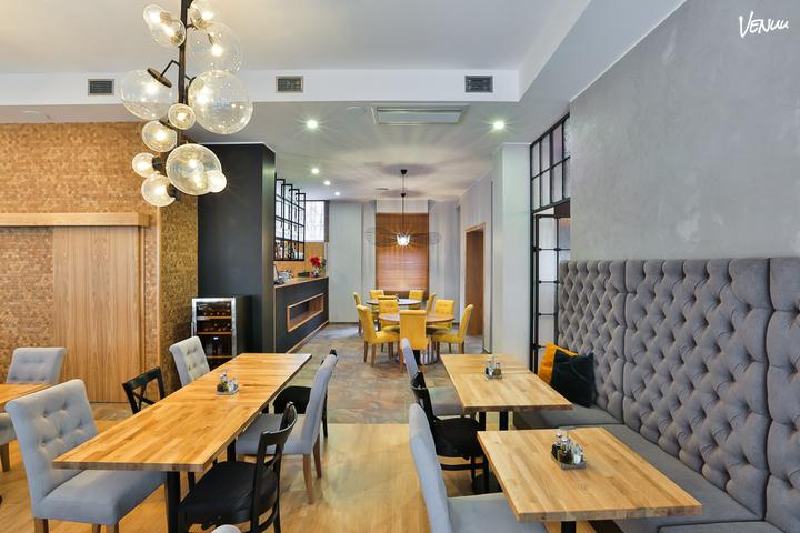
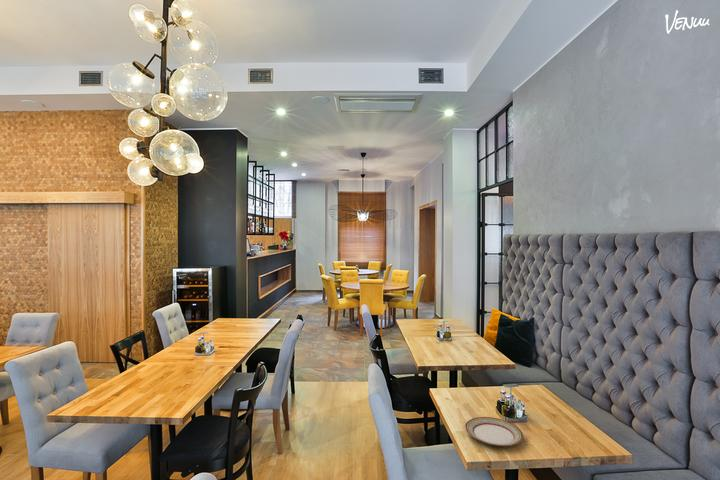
+ plate [464,416,524,447]
